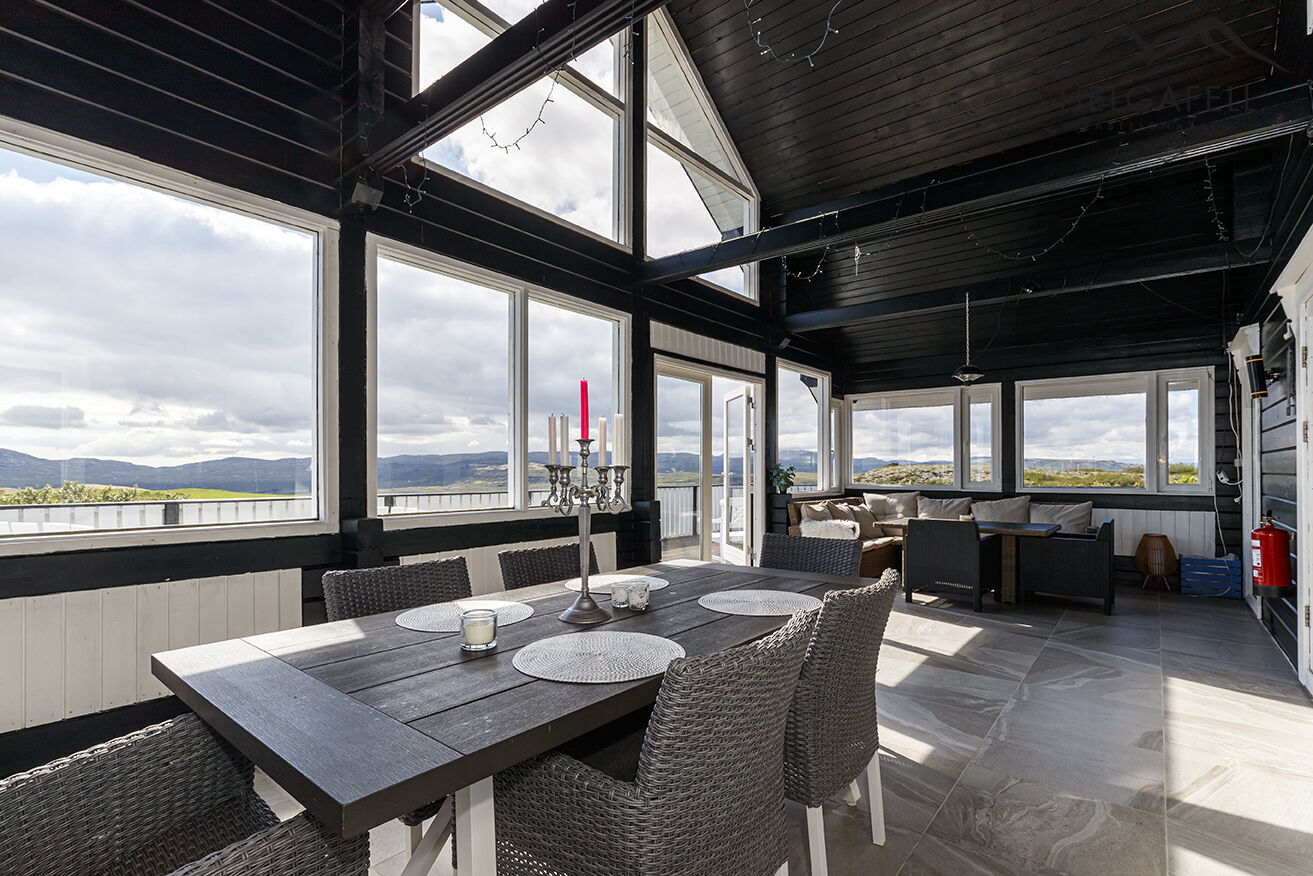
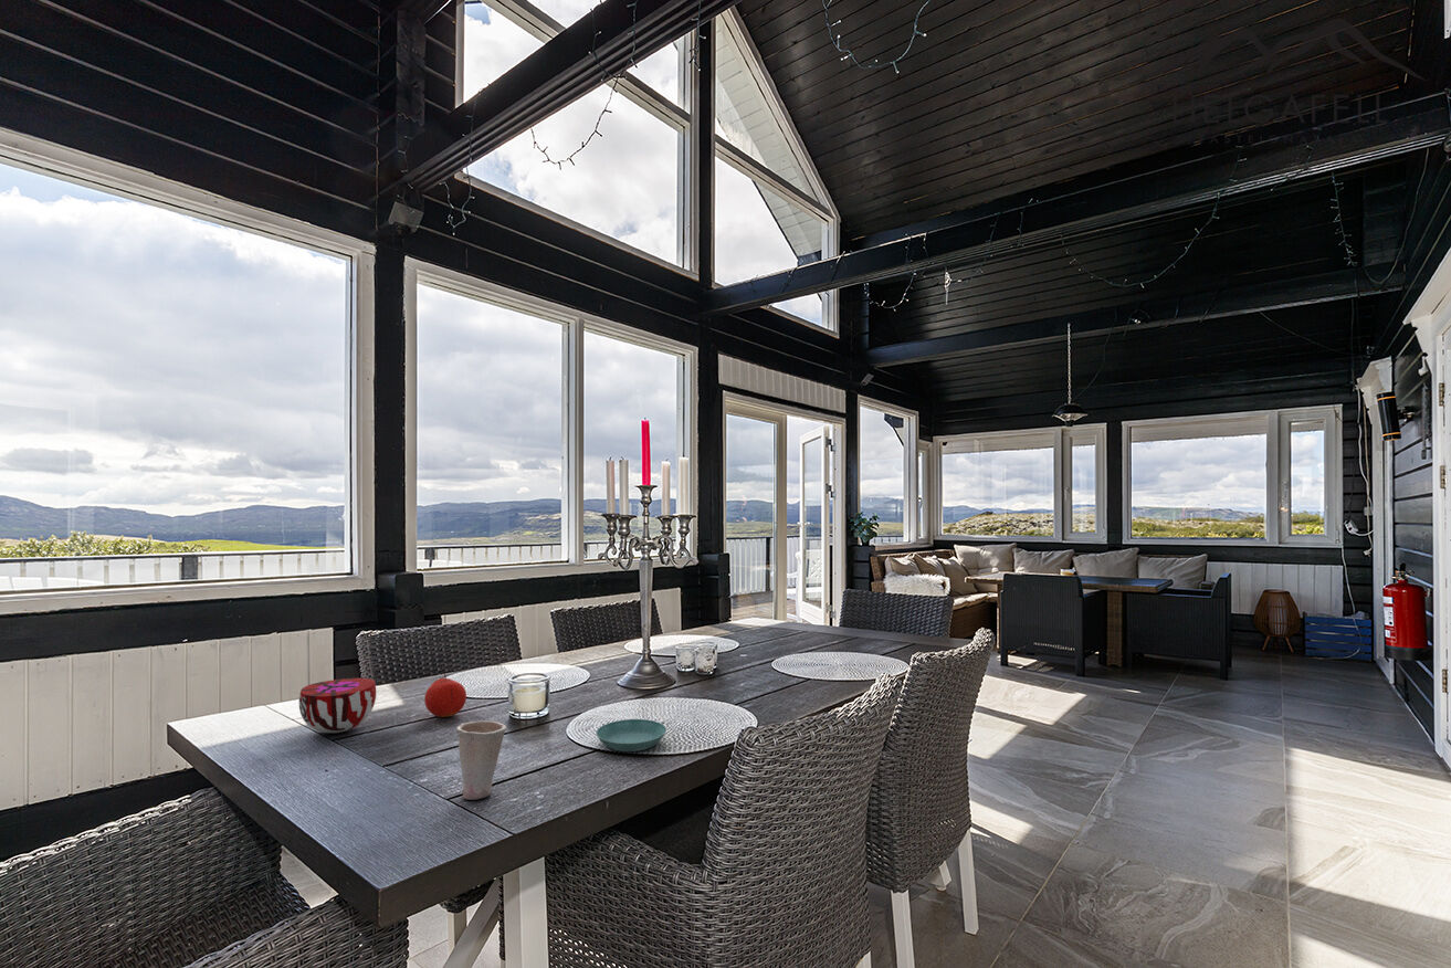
+ cup [455,719,507,801]
+ fruit [423,672,467,718]
+ decorative bowl [298,677,377,734]
+ saucer [595,718,667,753]
